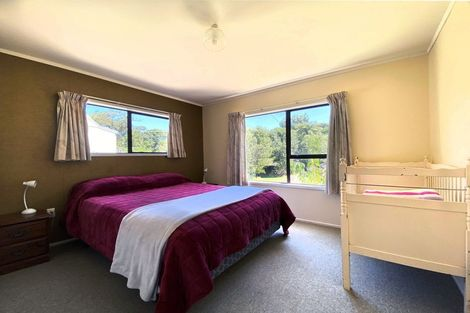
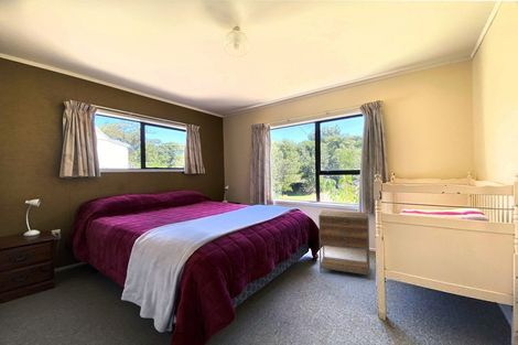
+ nightstand [317,209,371,281]
